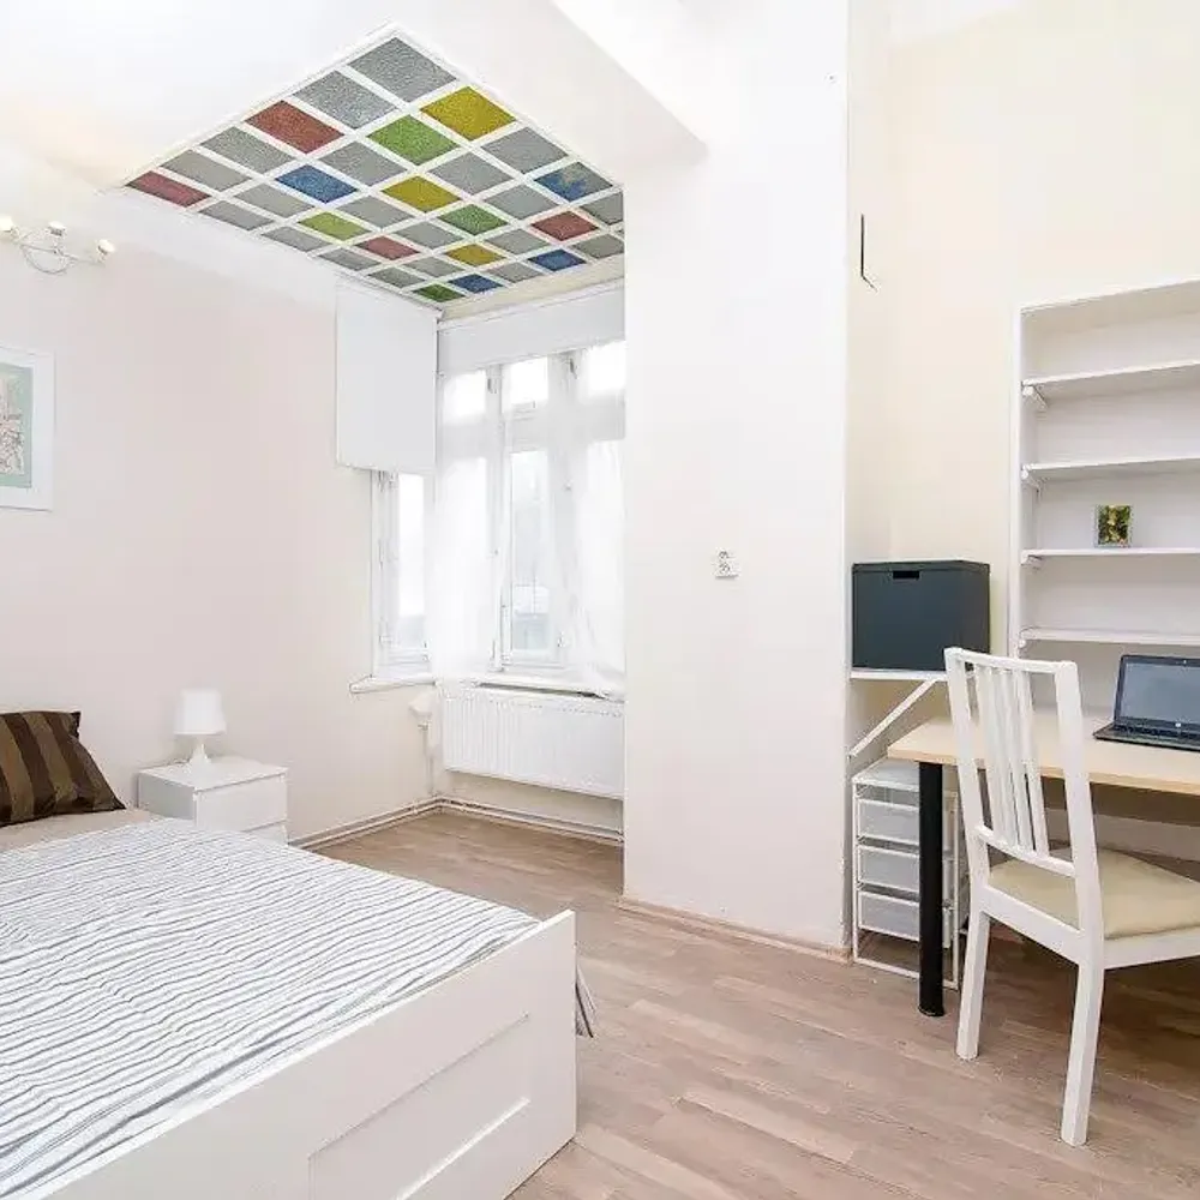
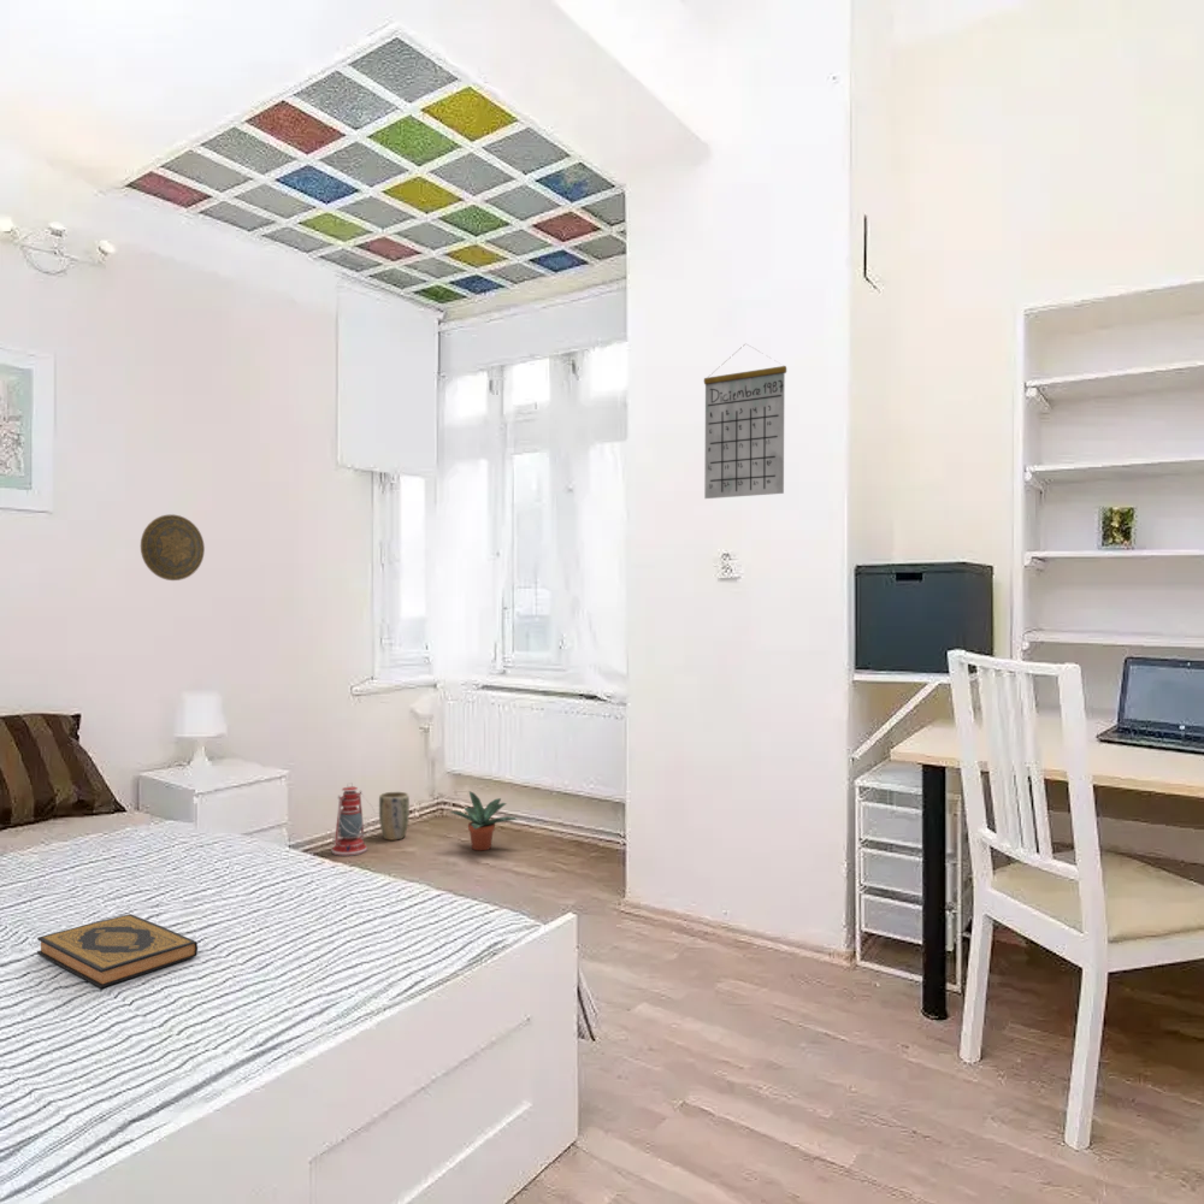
+ potted plant [449,790,519,851]
+ hardback book [36,913,199,988]
+ plant pot [378,791,411,842]
+ decorative plate [140,513,206,582]
+ lantern [331,781,377,857]
+ calendar [703,342,787,500]
